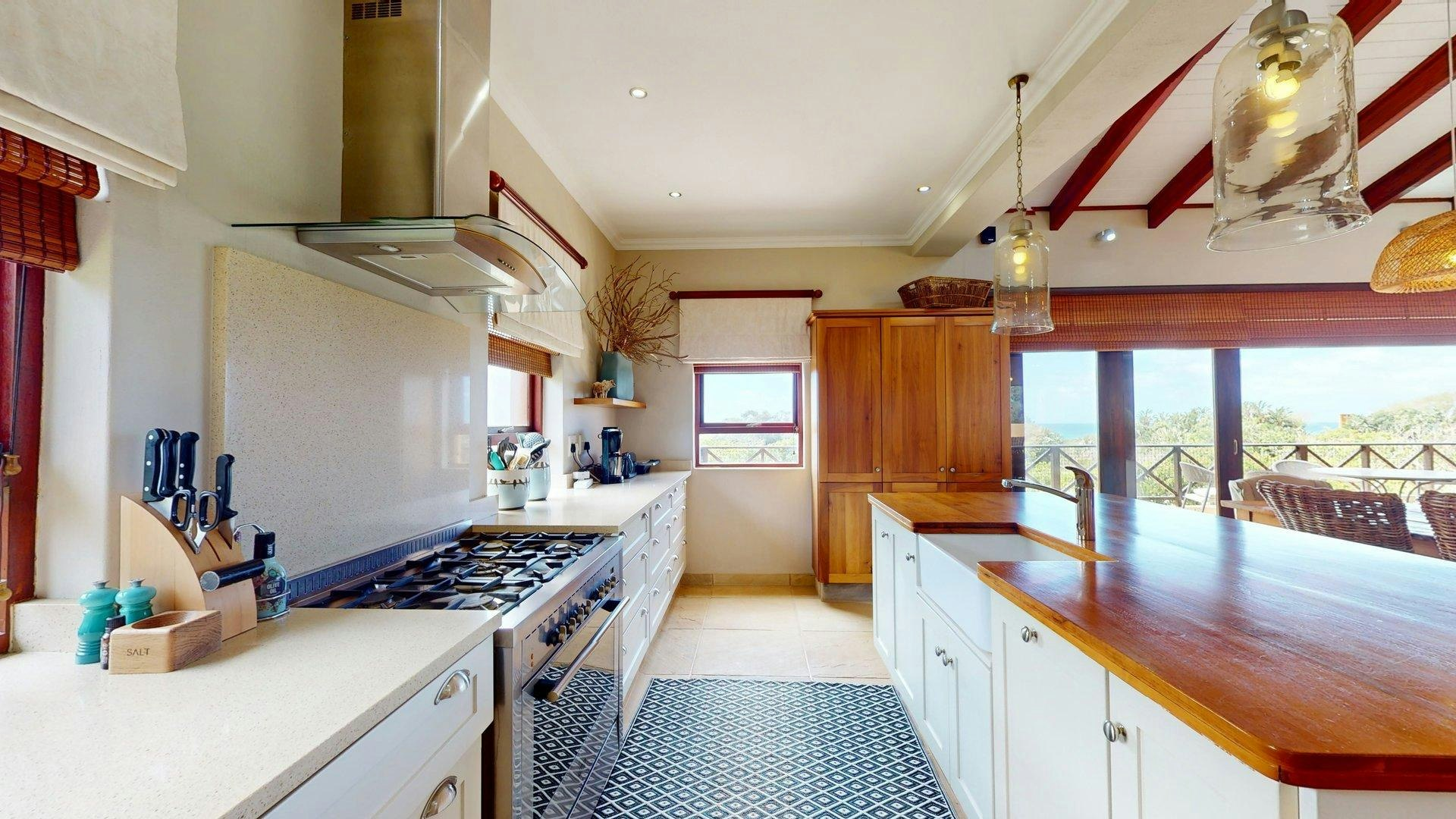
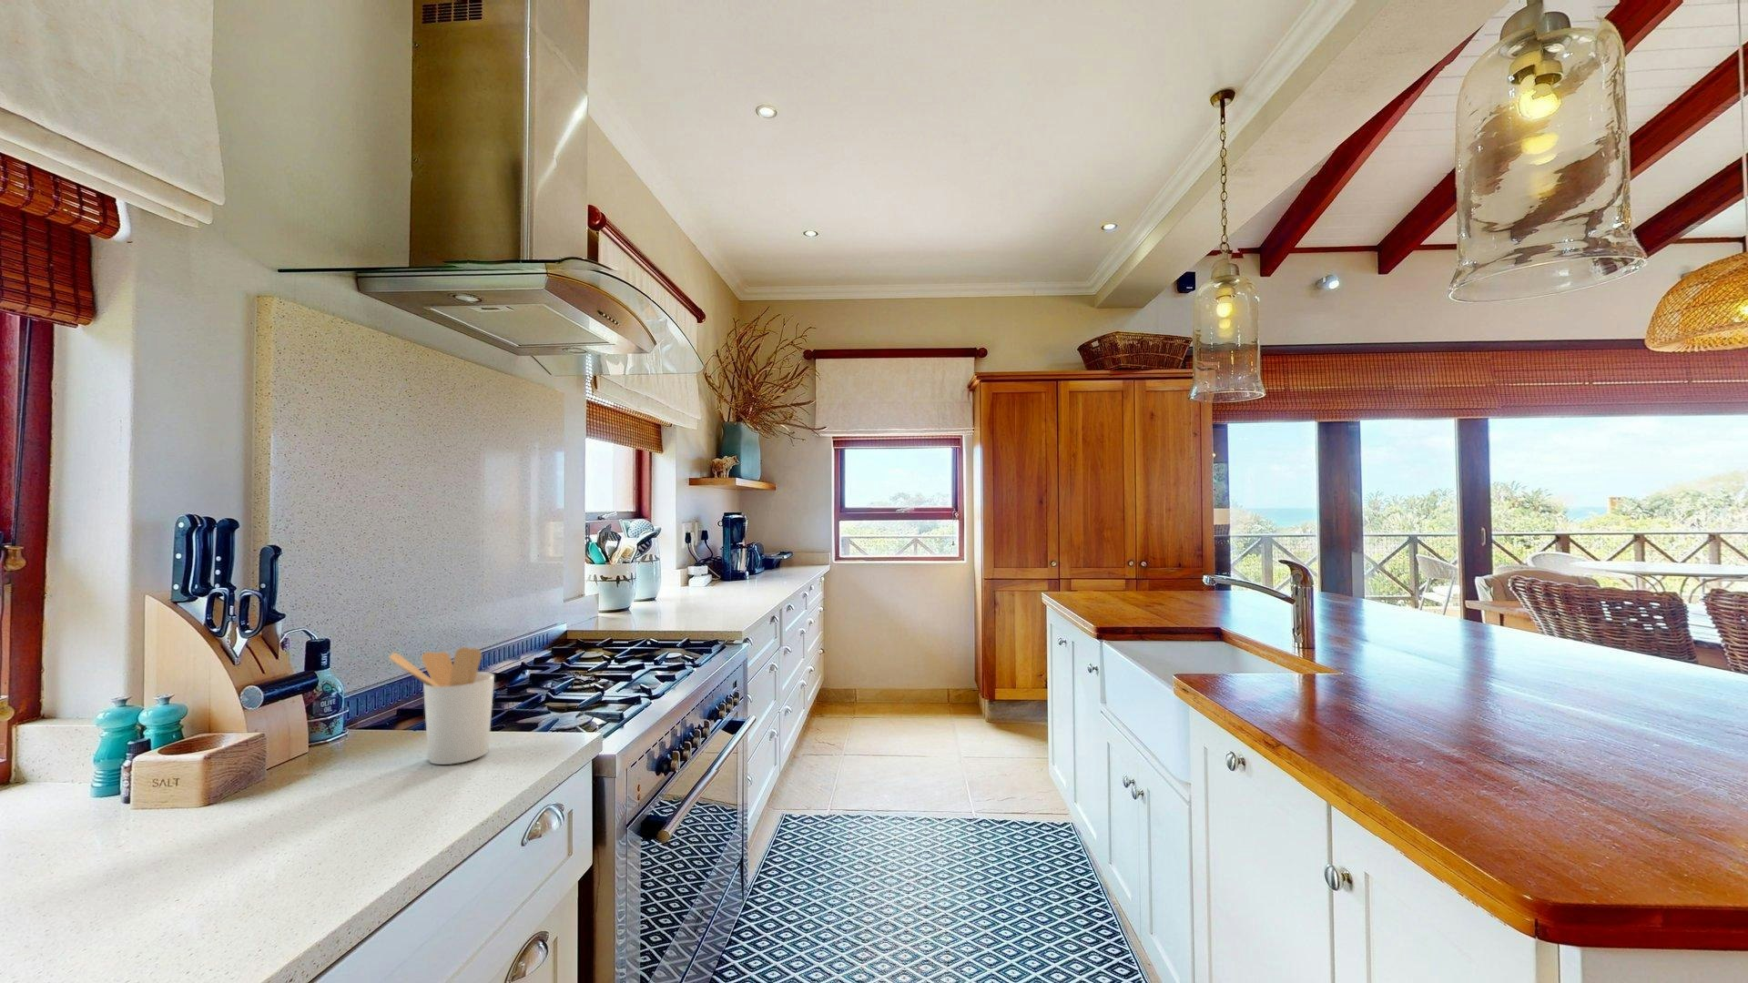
+ utensil holder [388,646,496,766]
